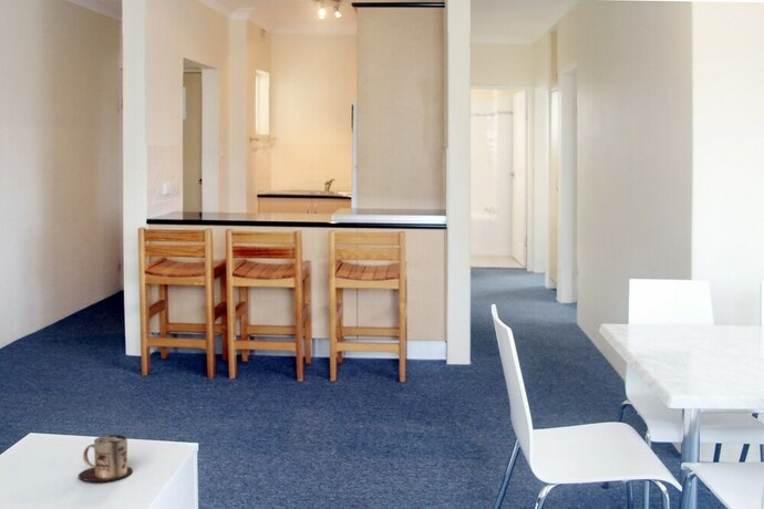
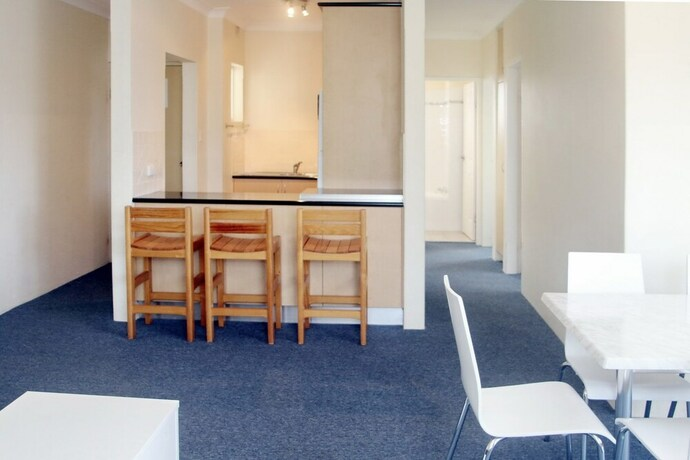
- mug [78,434,134,482]
